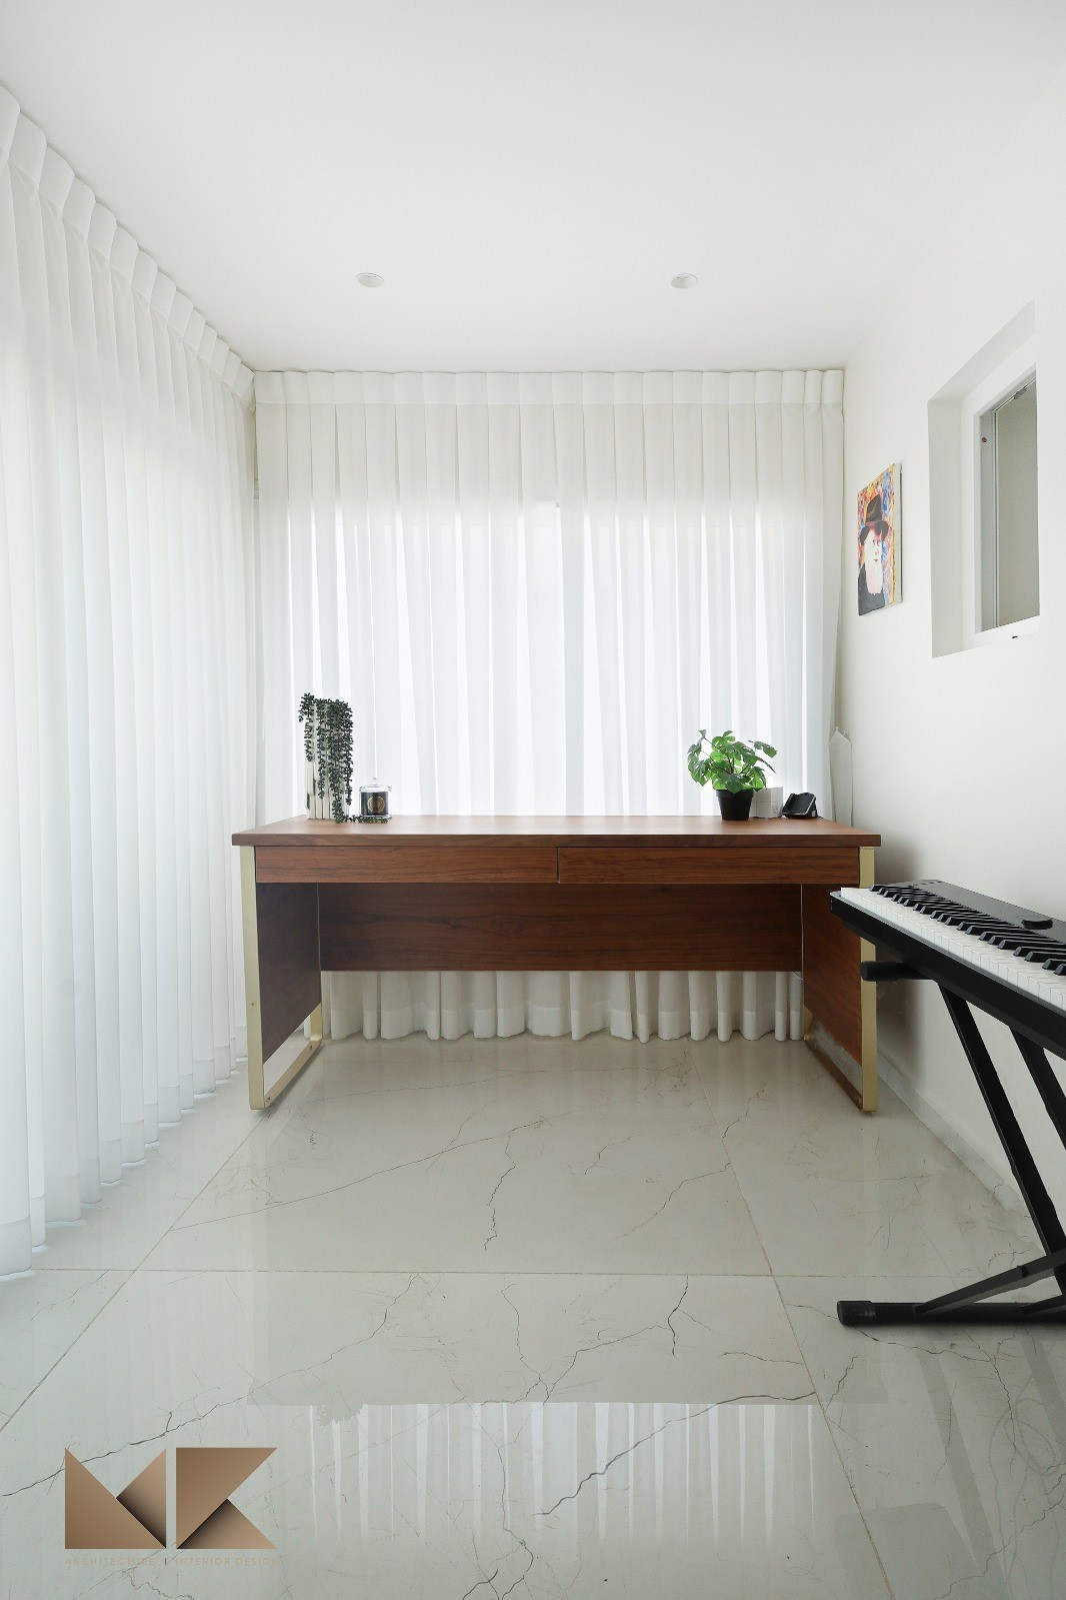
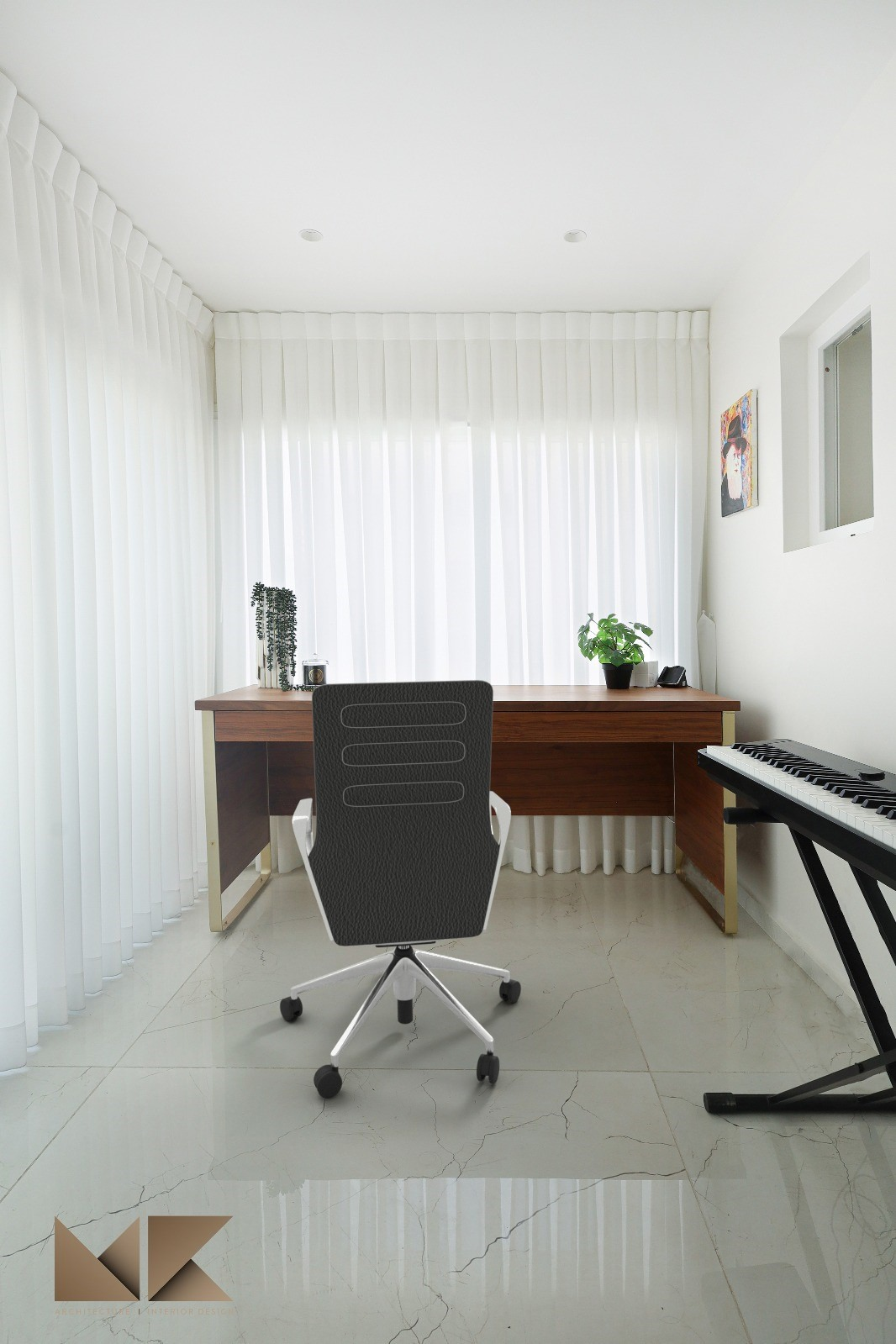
+ office chair [279,679,522,1099]
